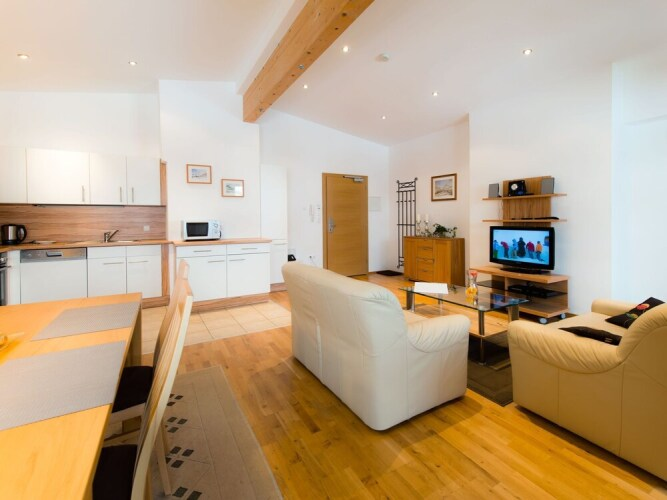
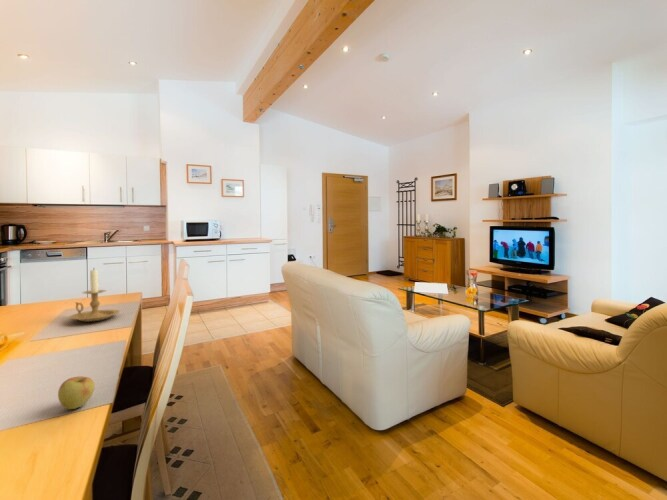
+ candle holder [68,267,121,323]
+ apple [57,375,96,410]
